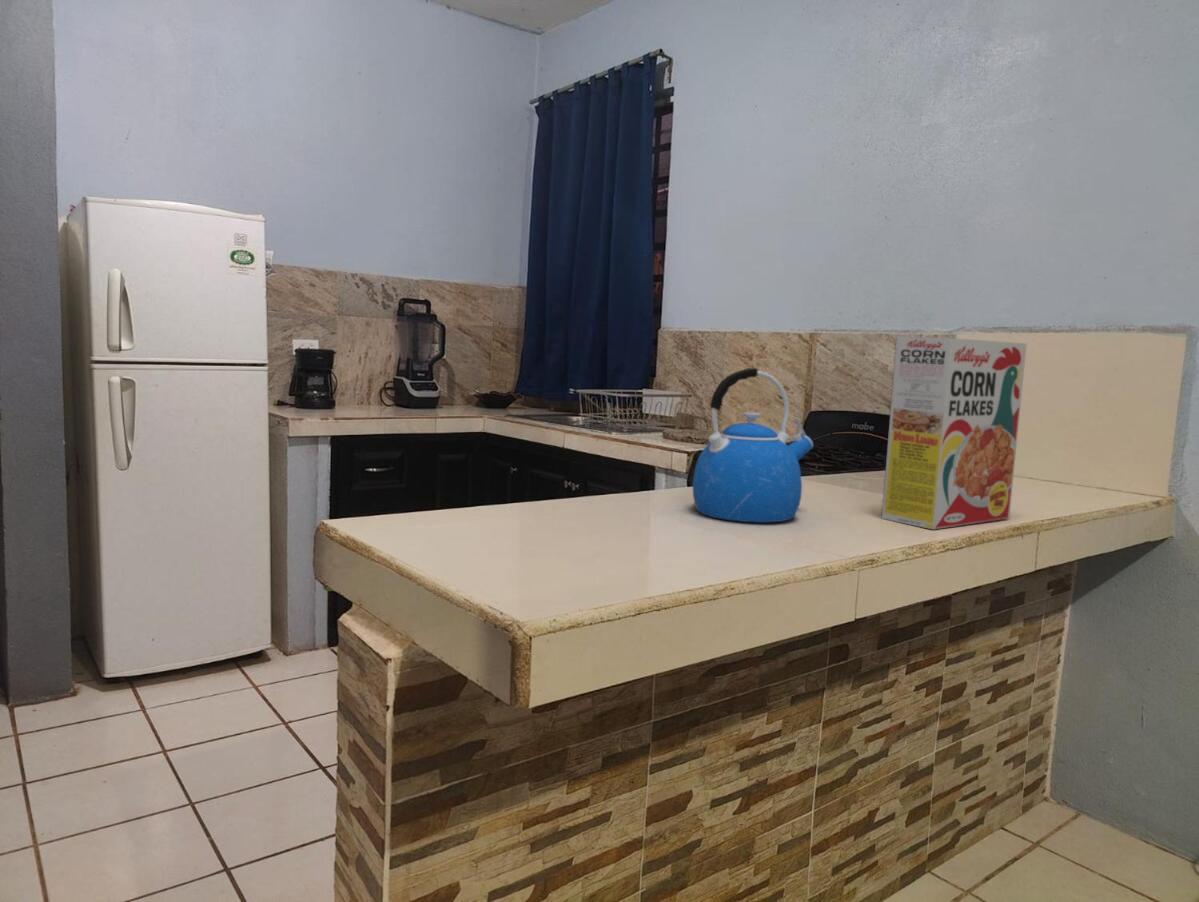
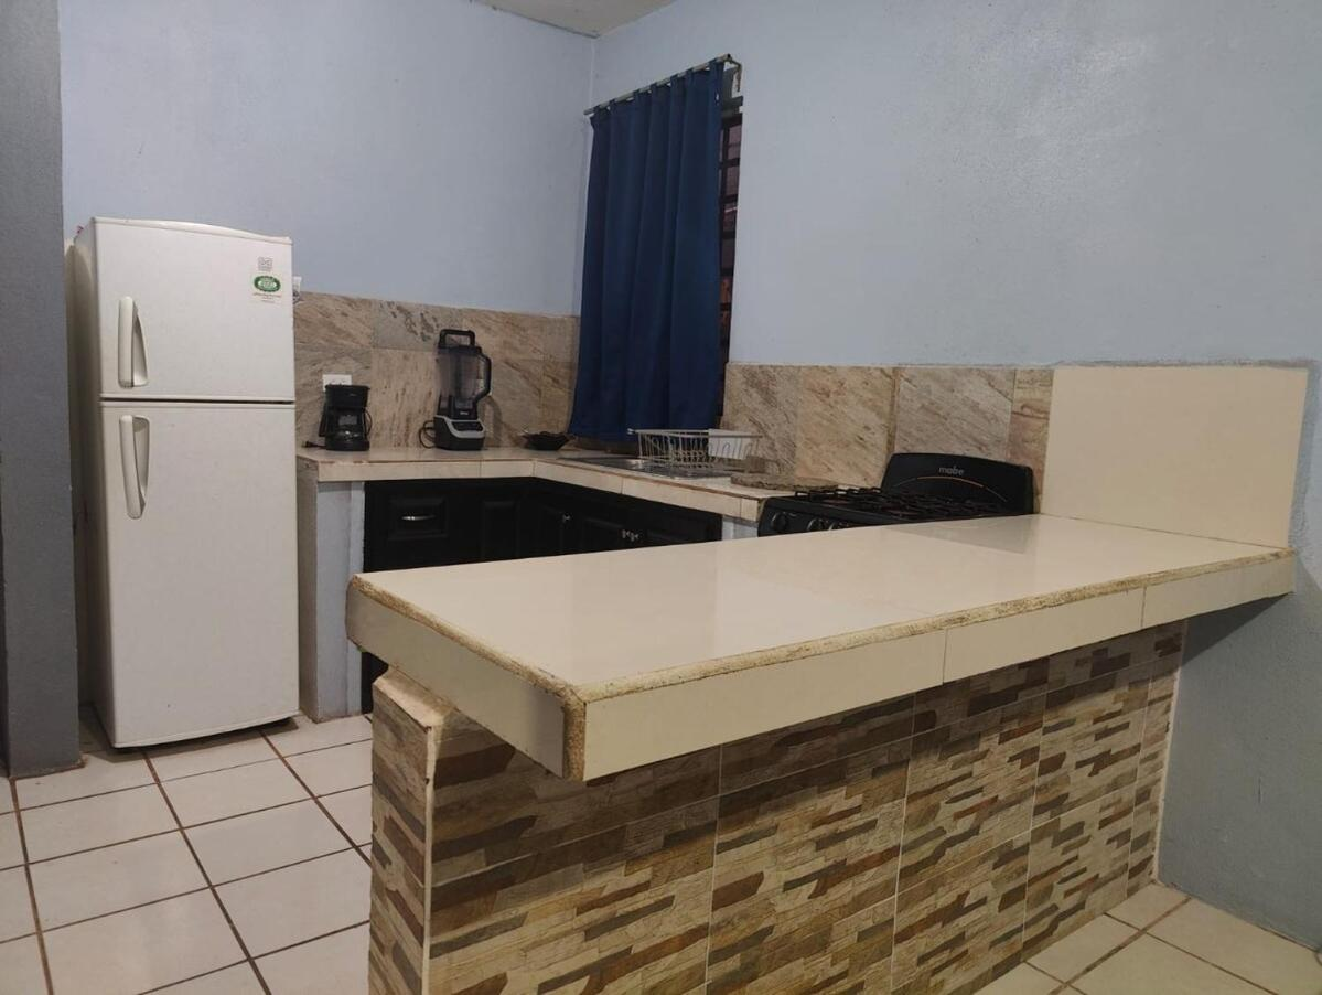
- kettle [692,367,814,523]
- cereal box [880,336,1028,530]
